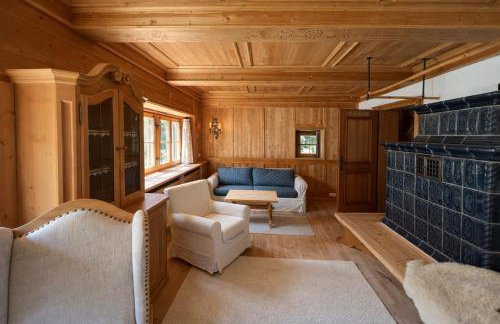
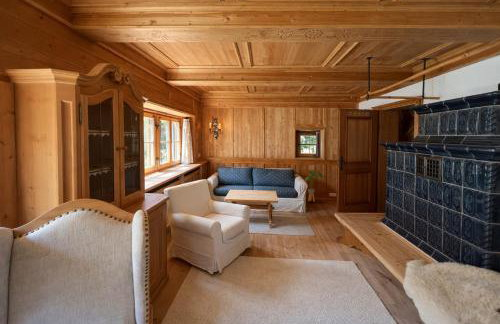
+ house plant [304,169,324,202]
